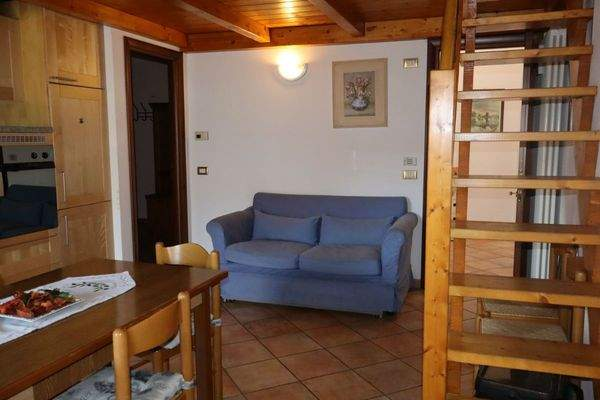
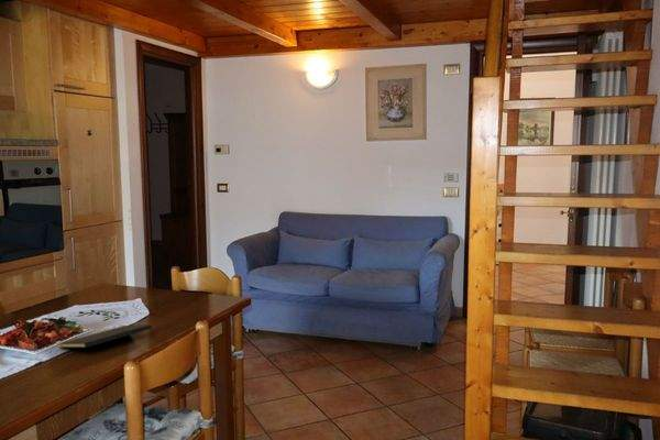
+ notepad [56,323,155,349]
